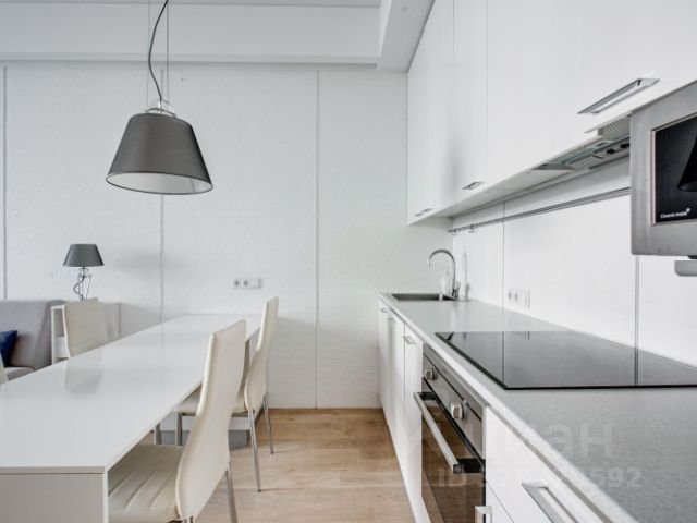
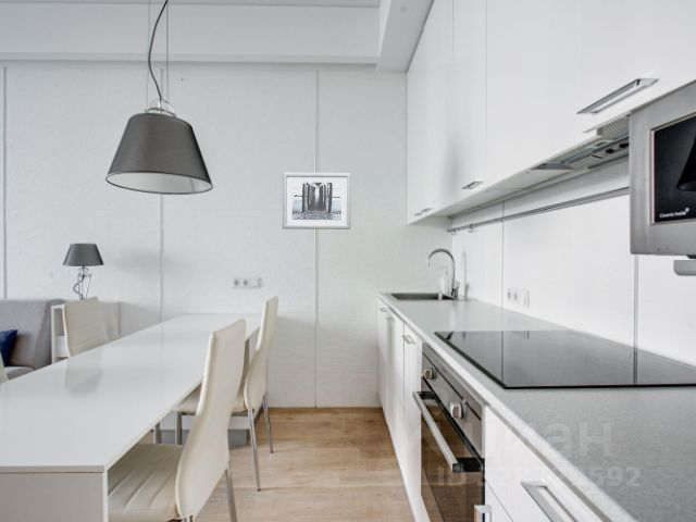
+ wall art [282,172,352,231]
